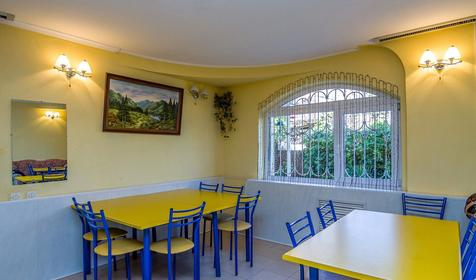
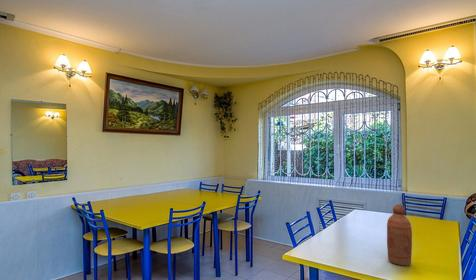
+ bottle [386,203,413,267]
